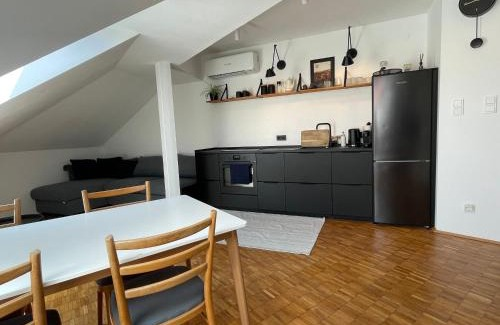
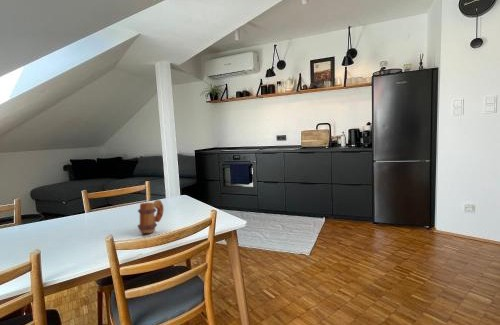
+ mug [136,199,165,234]
